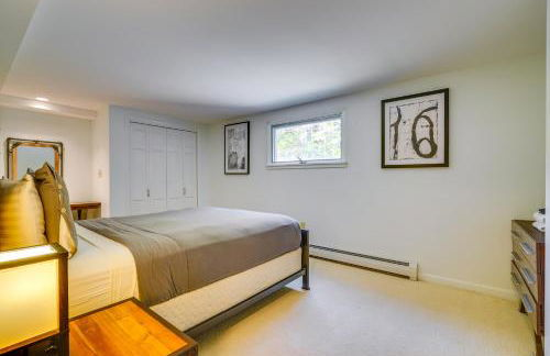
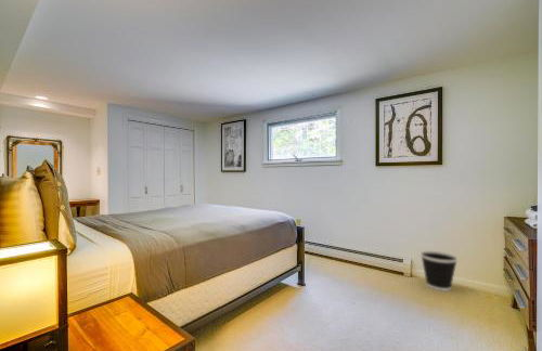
+ wastebasket [420,250,459,292]
